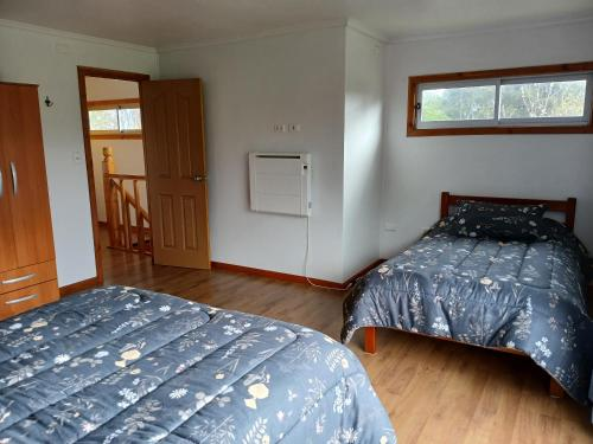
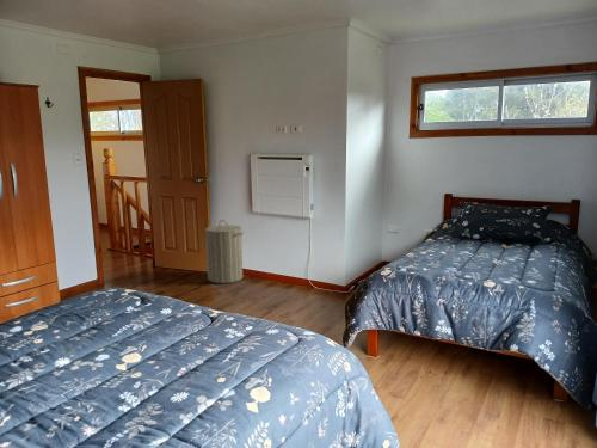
+ laundry hamper [204,219,244,284]
